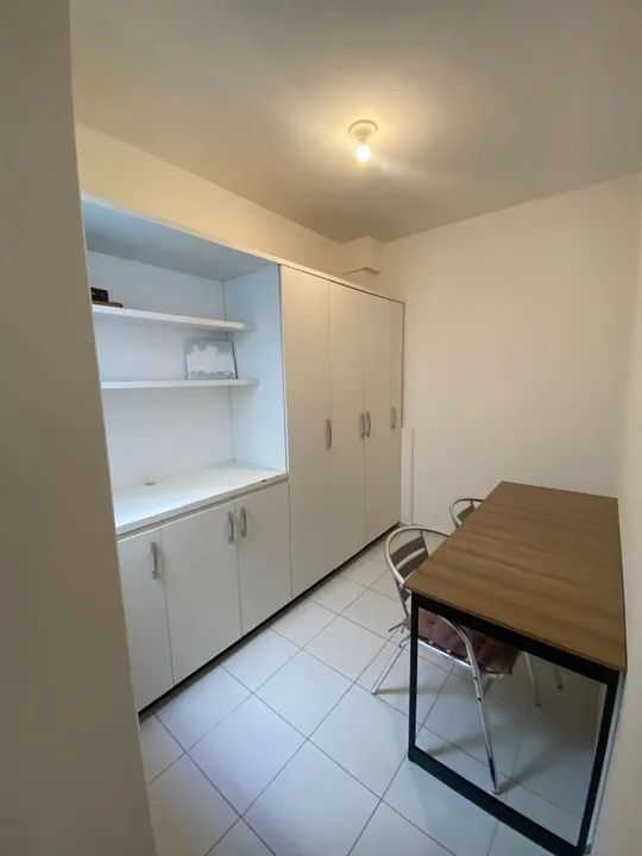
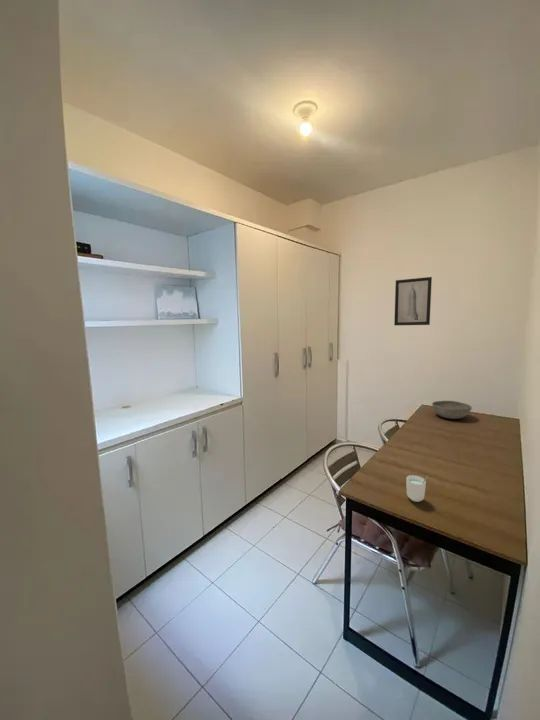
+ wall art [393,276,433,326]
+ cup [405,474,429,503]
+ bowl [431,400,473,420]
